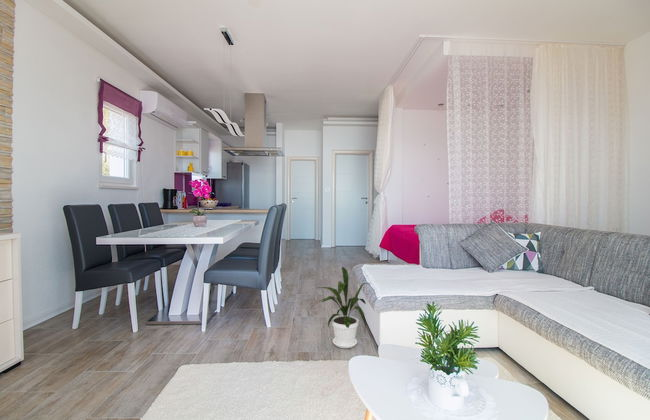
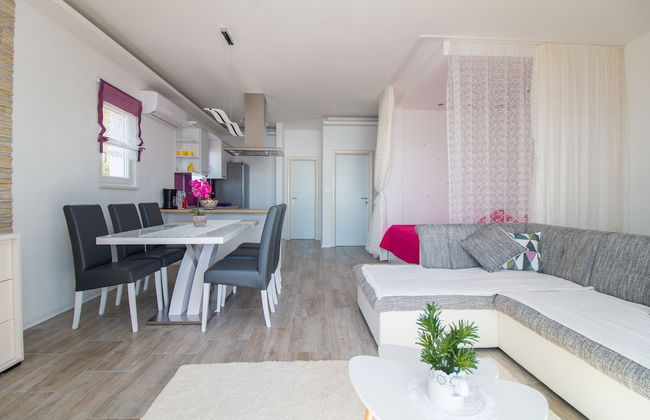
- house plant [316,266,371,349]
